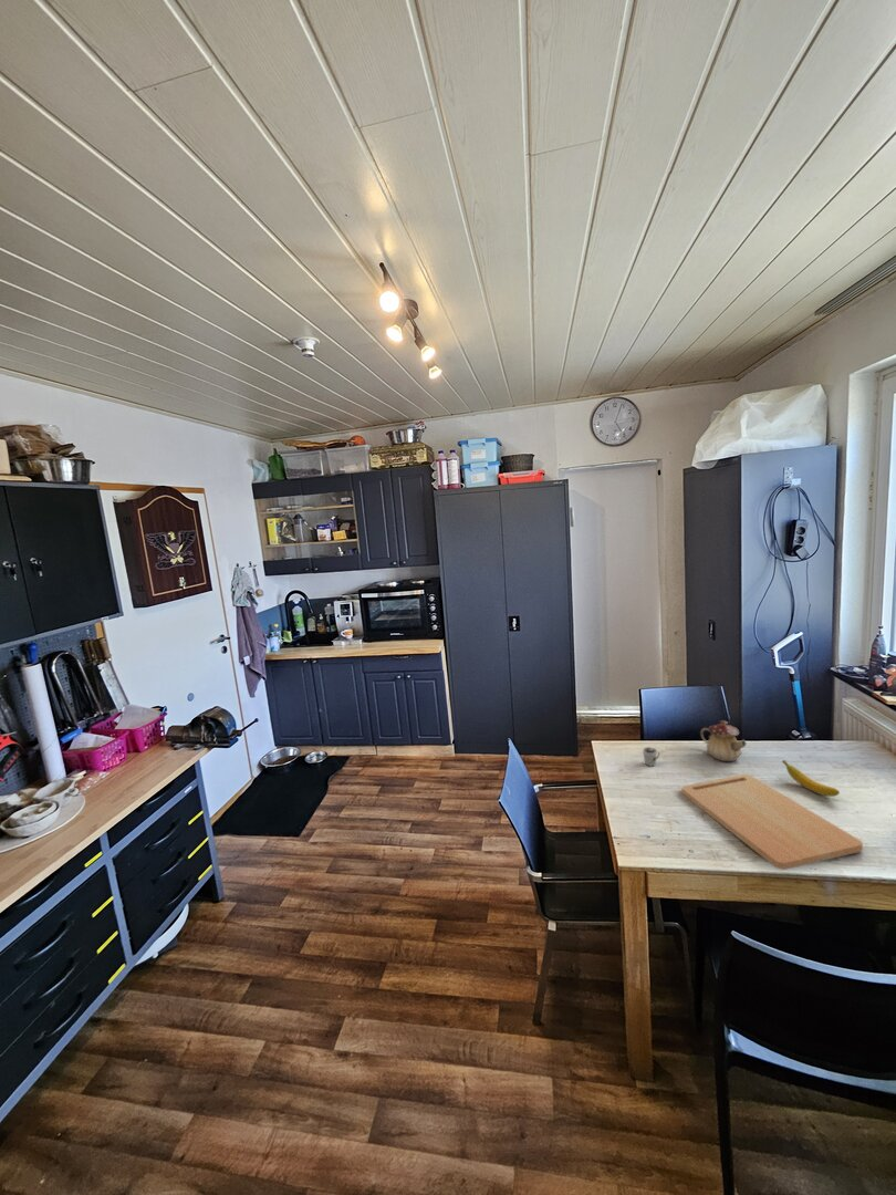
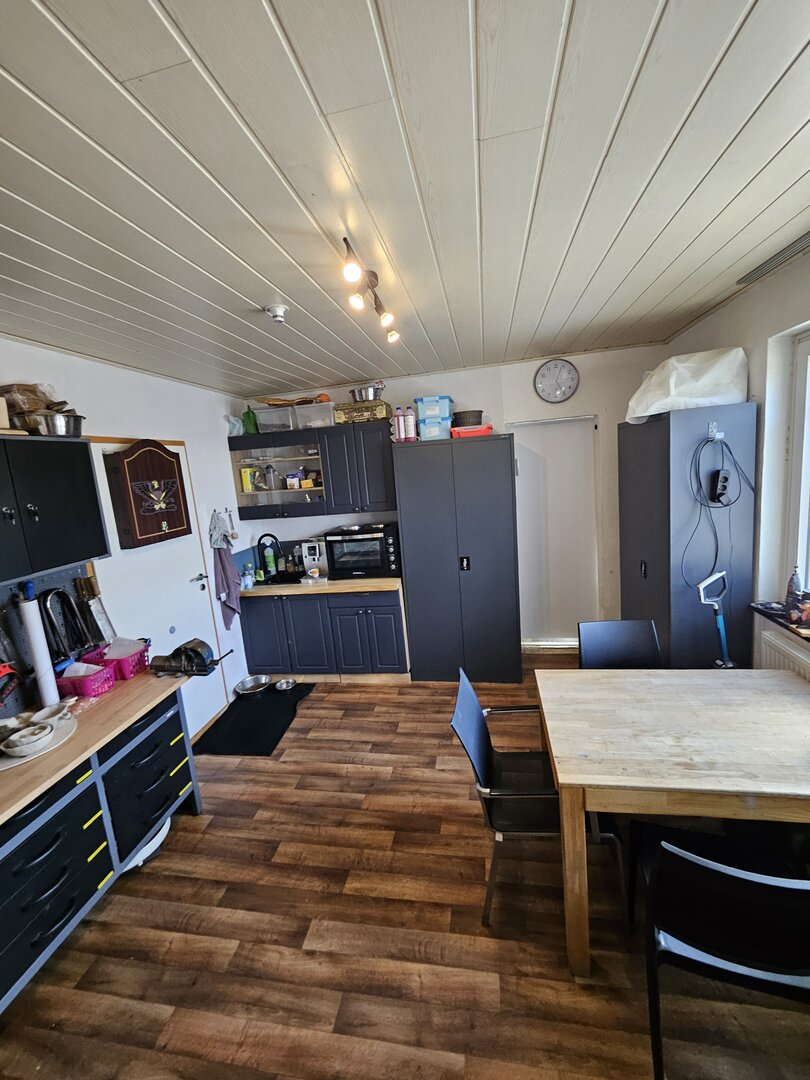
- cup [642,746,661,767]
- banana [781,759,841,798]
- teapot [699,719,748,762]
- cutting board [680,773,864,871]
